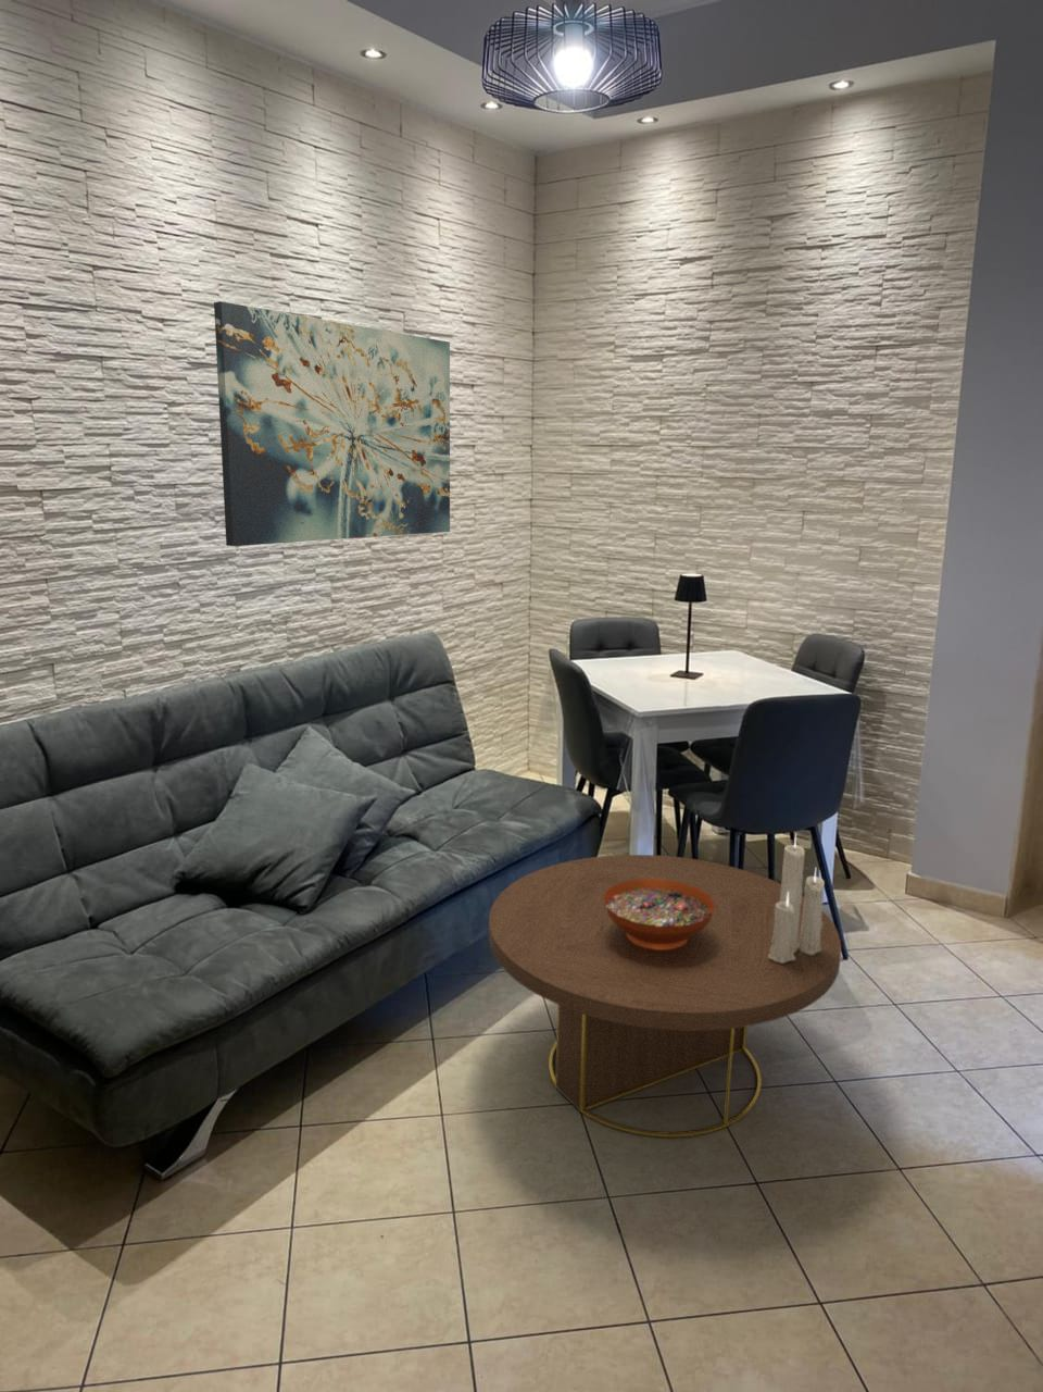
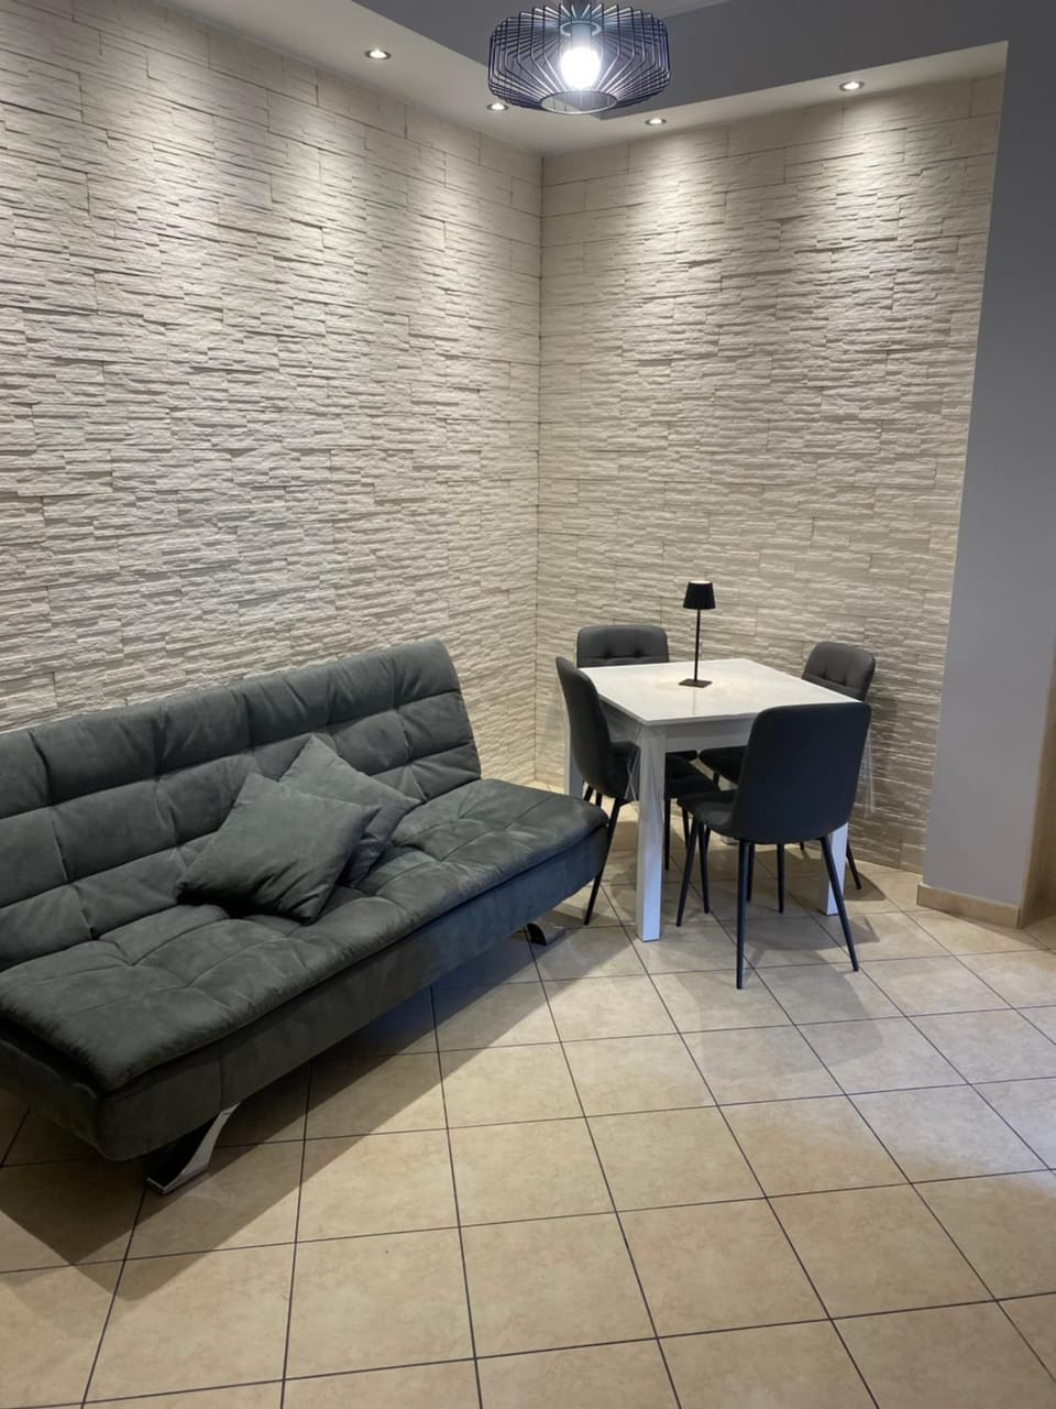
- wall art [213,300,451,547]
- coffee table [488,854,843,1139]
- decorative bowl [603,879,715,949]
- candle [768,832,826,963]
